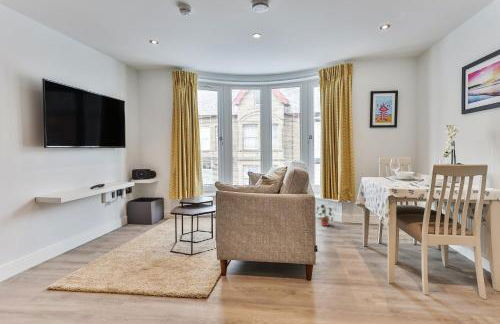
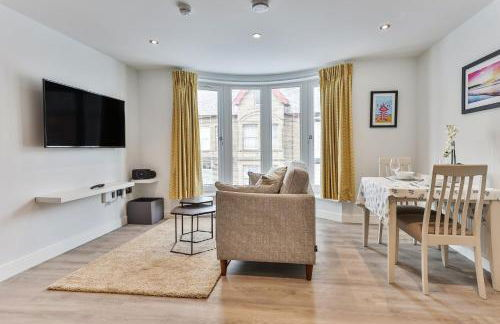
- potted plant [315,202,337,227]
